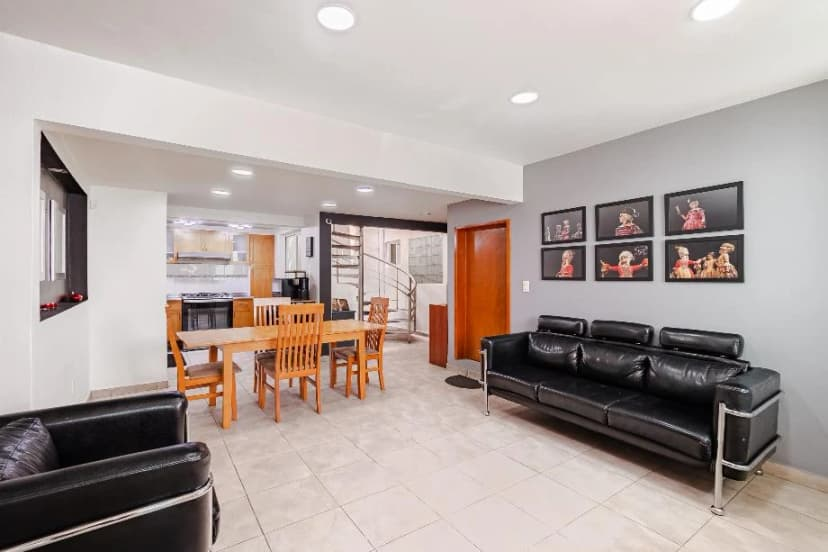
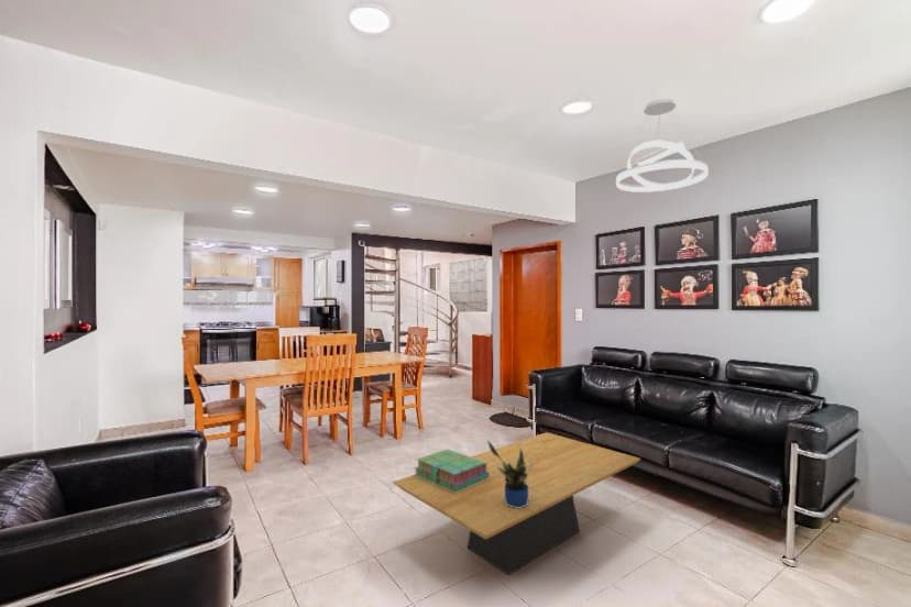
+ coffee table [392,431,641,576]
+ stack of books [413,448,490,493]
+ potted plant [486,439,531,508]
+ pendant light [615,98,710,194]
